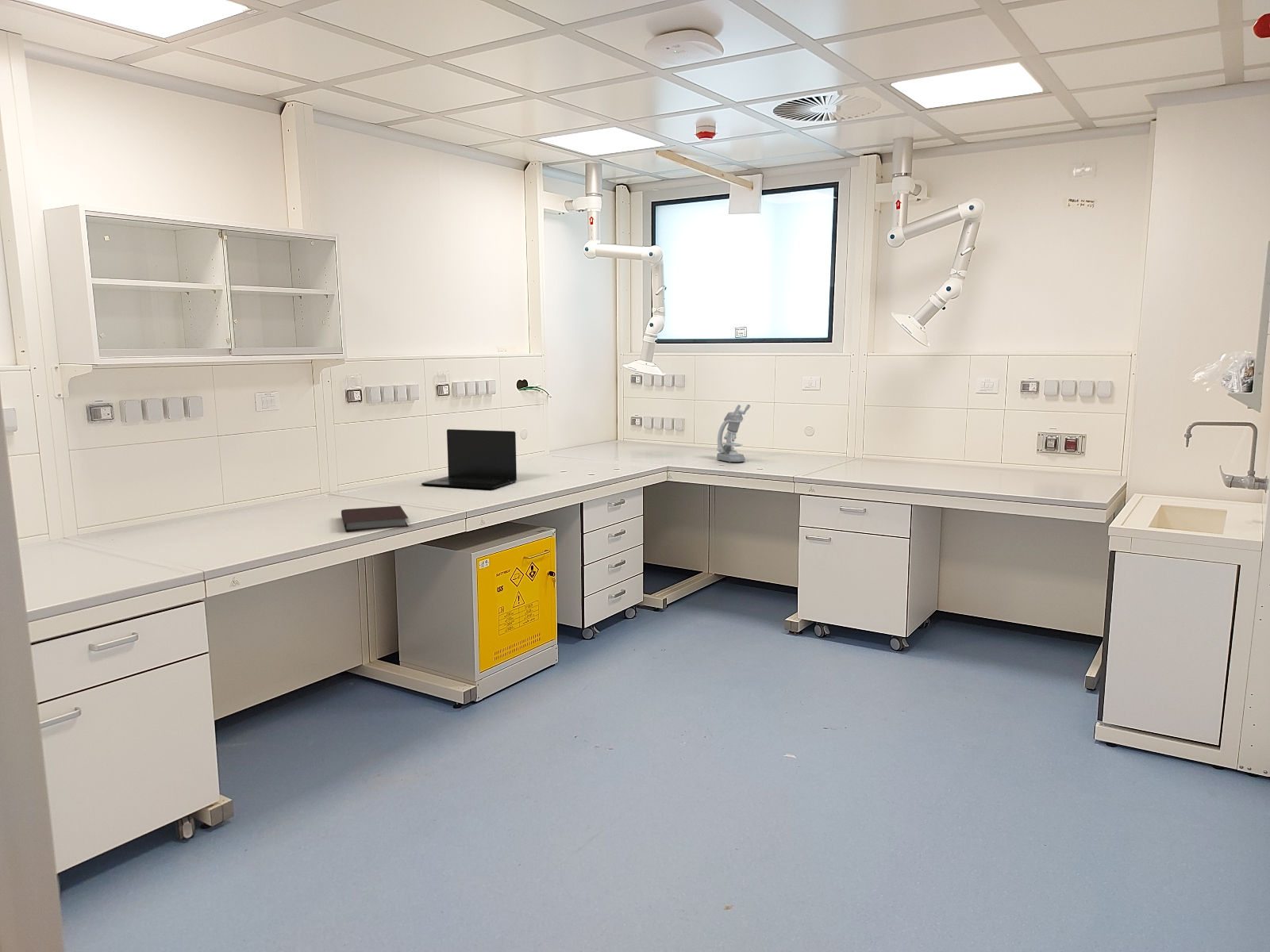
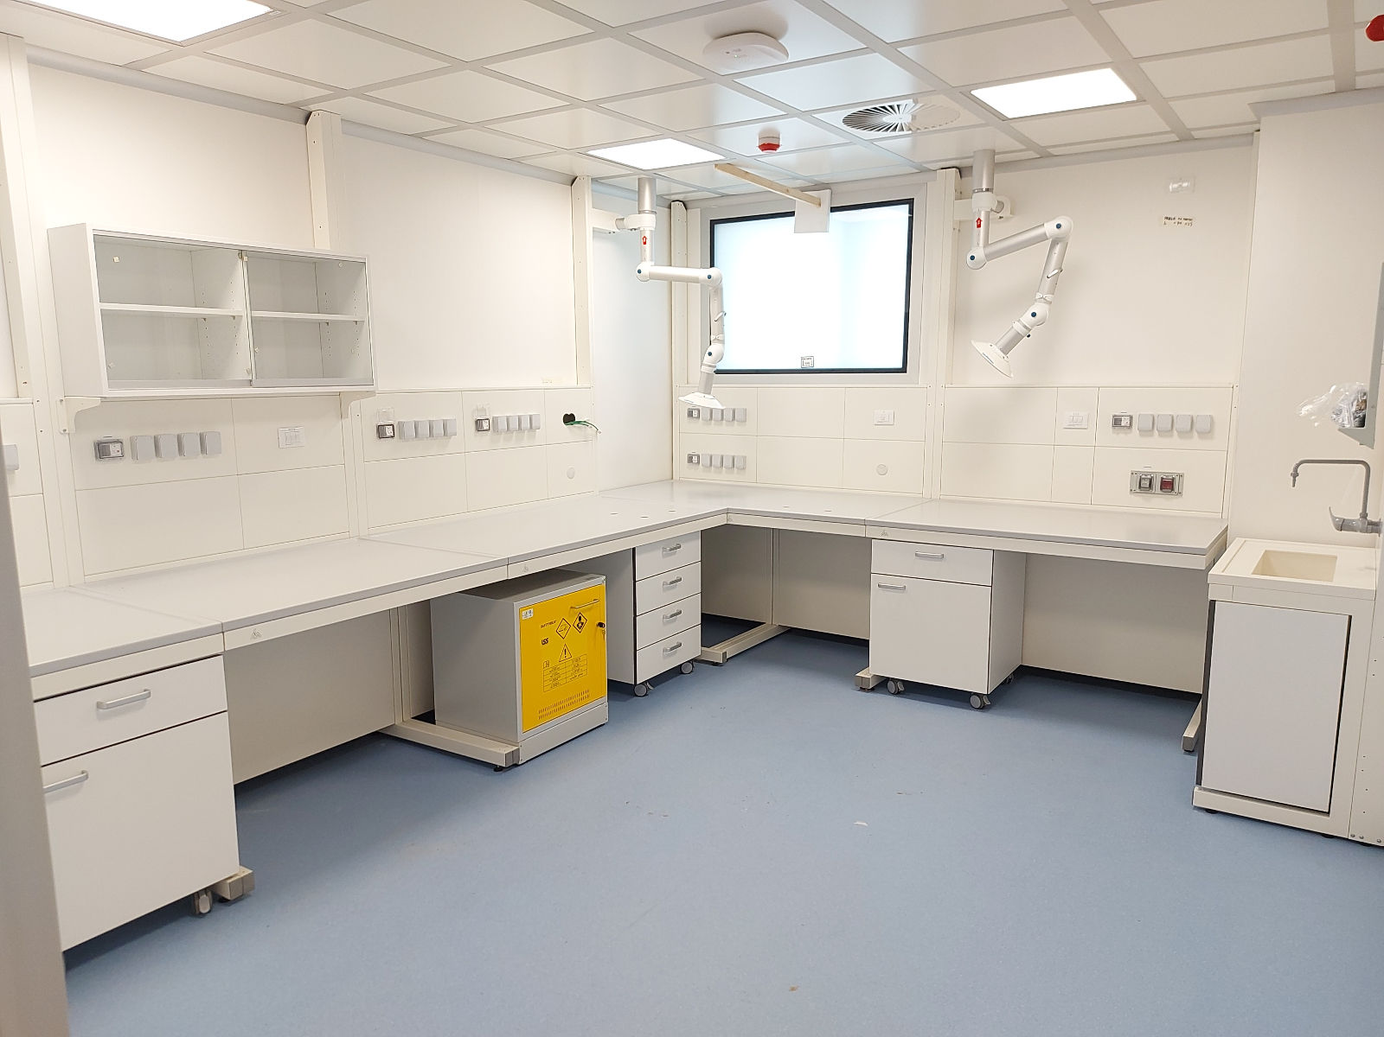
- notebook [341,505,410,532]
- microscope [716,404,751,463]
- laptop [421,428,518,489]
